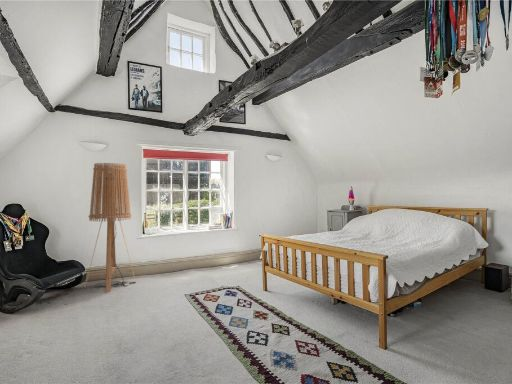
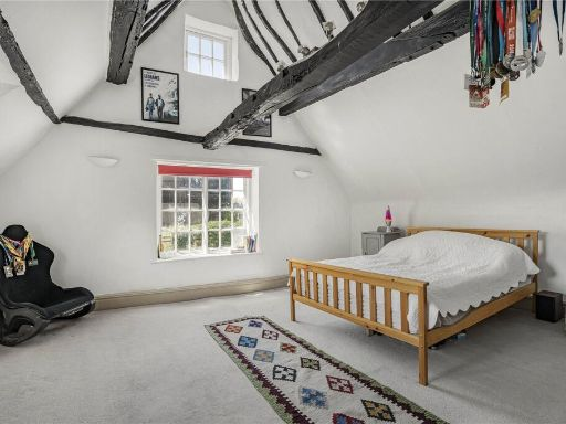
- floor lamp [84,162,137,293]
